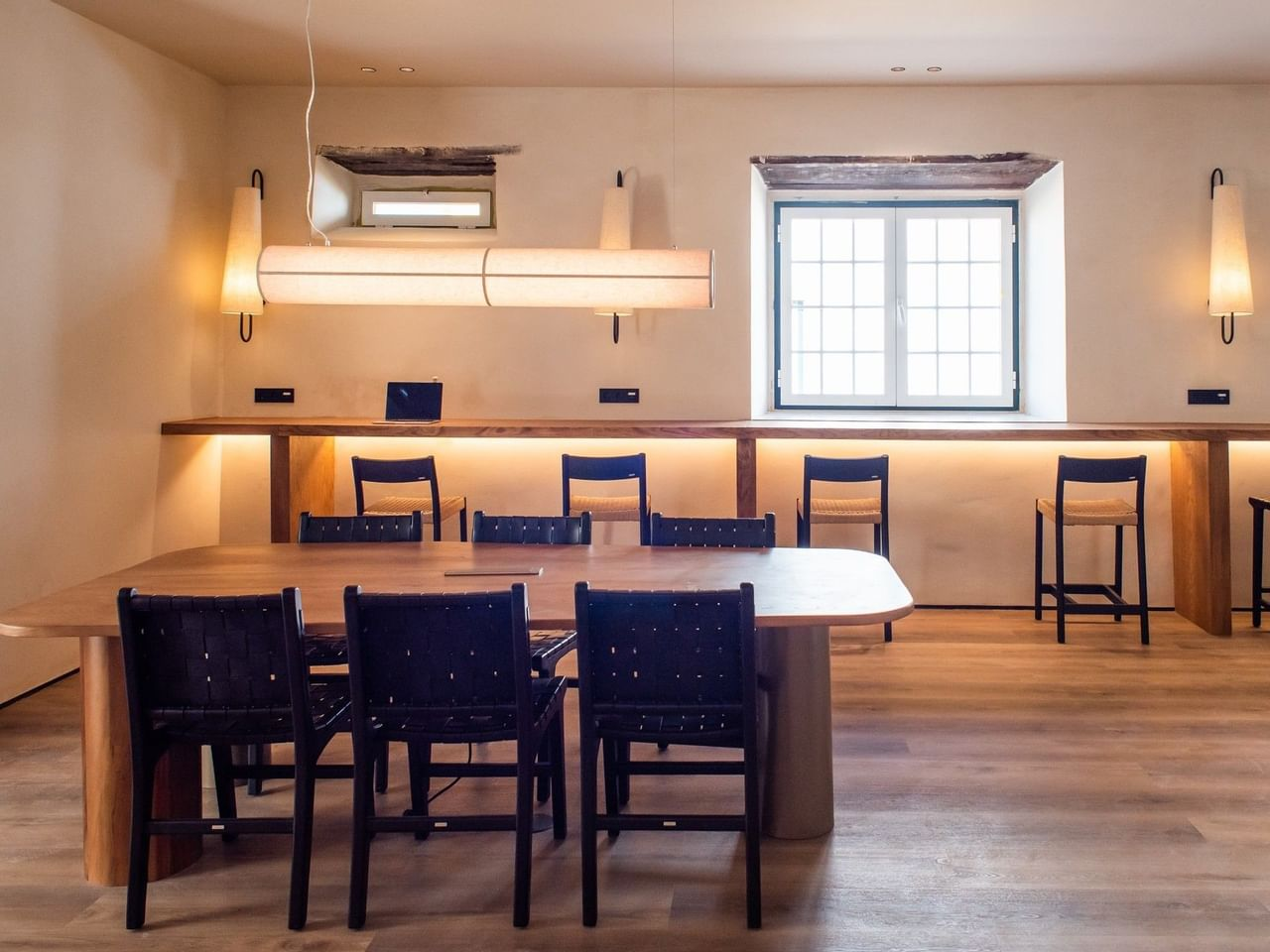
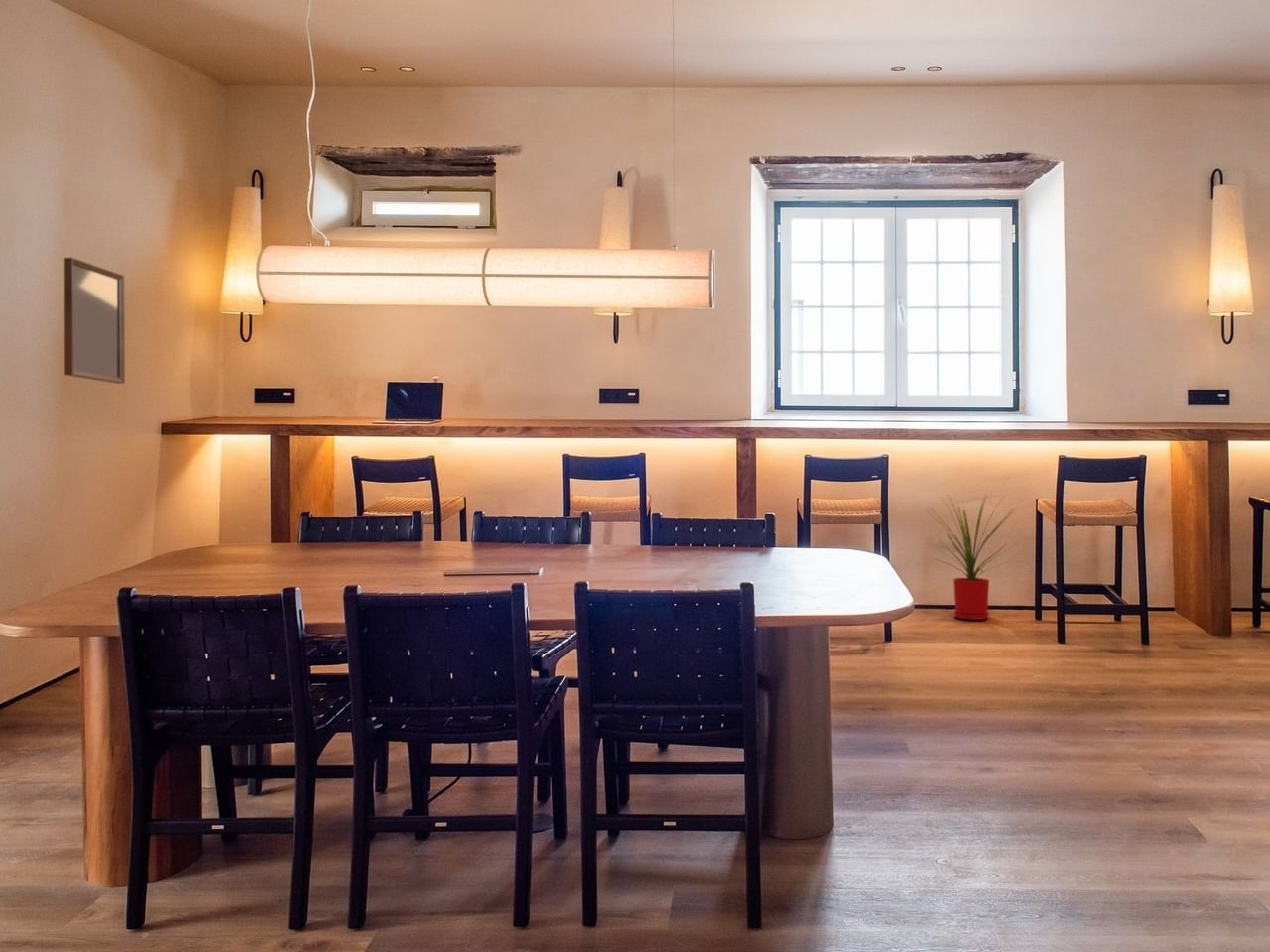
+ home mirror [64,257,126,385]
+ house plant [924,494,1021,621]
